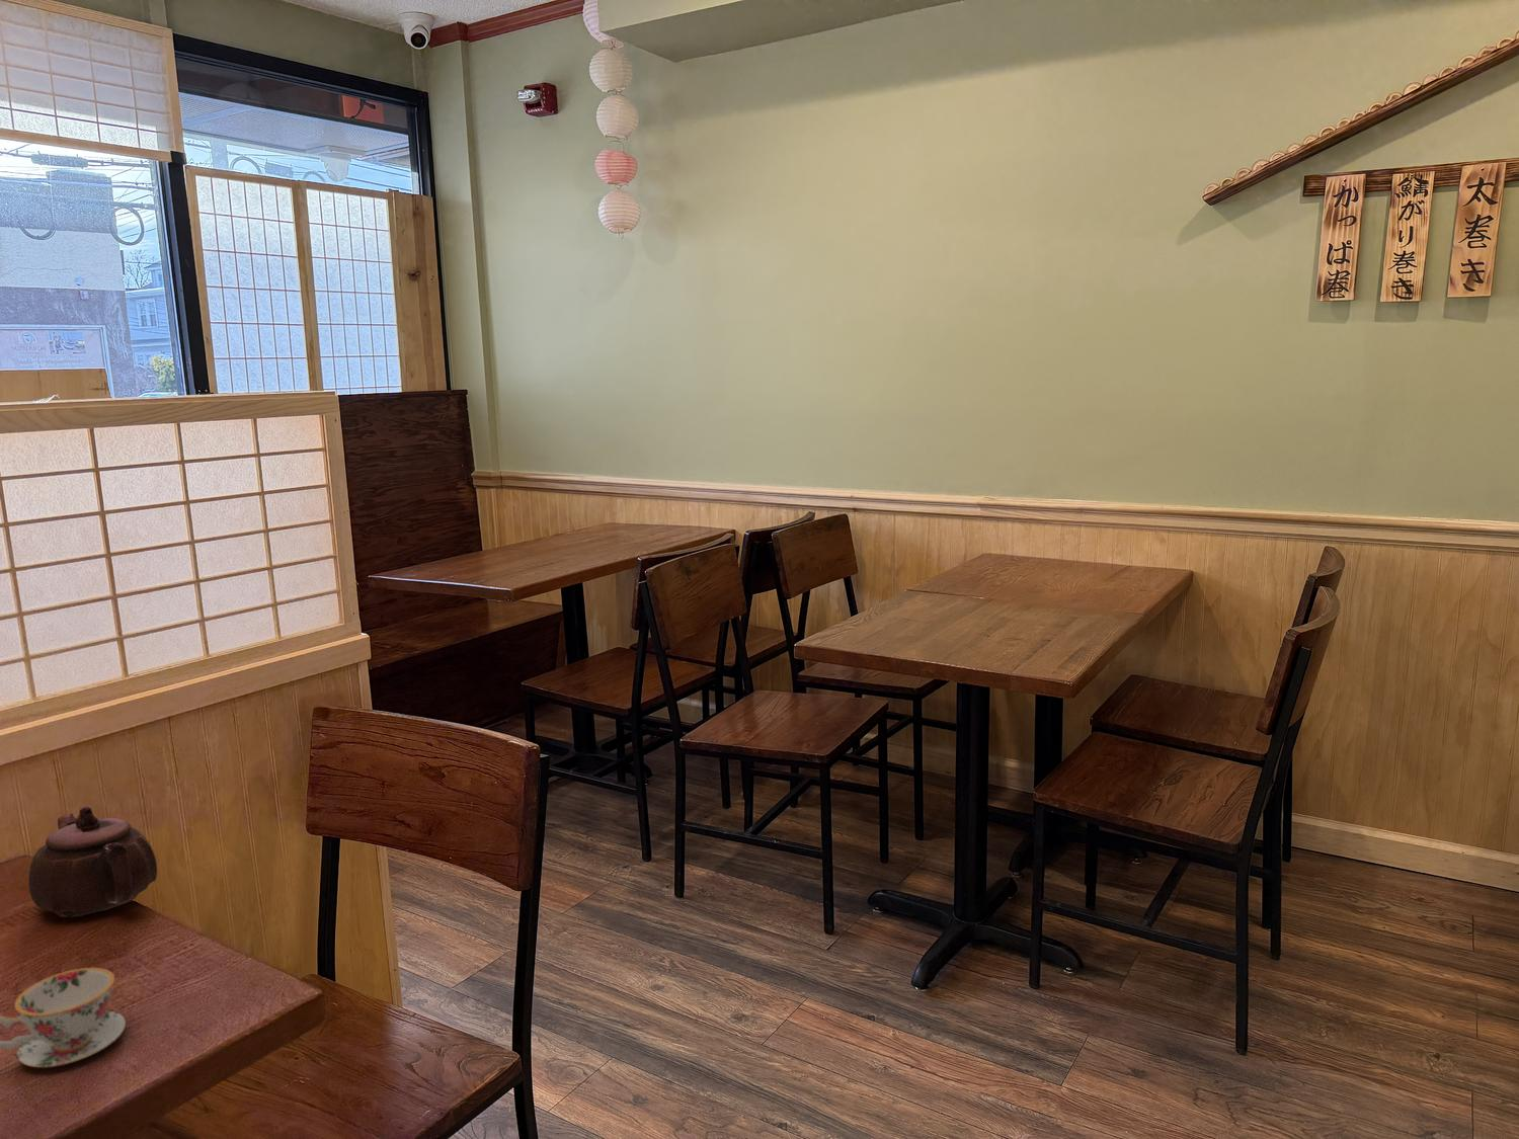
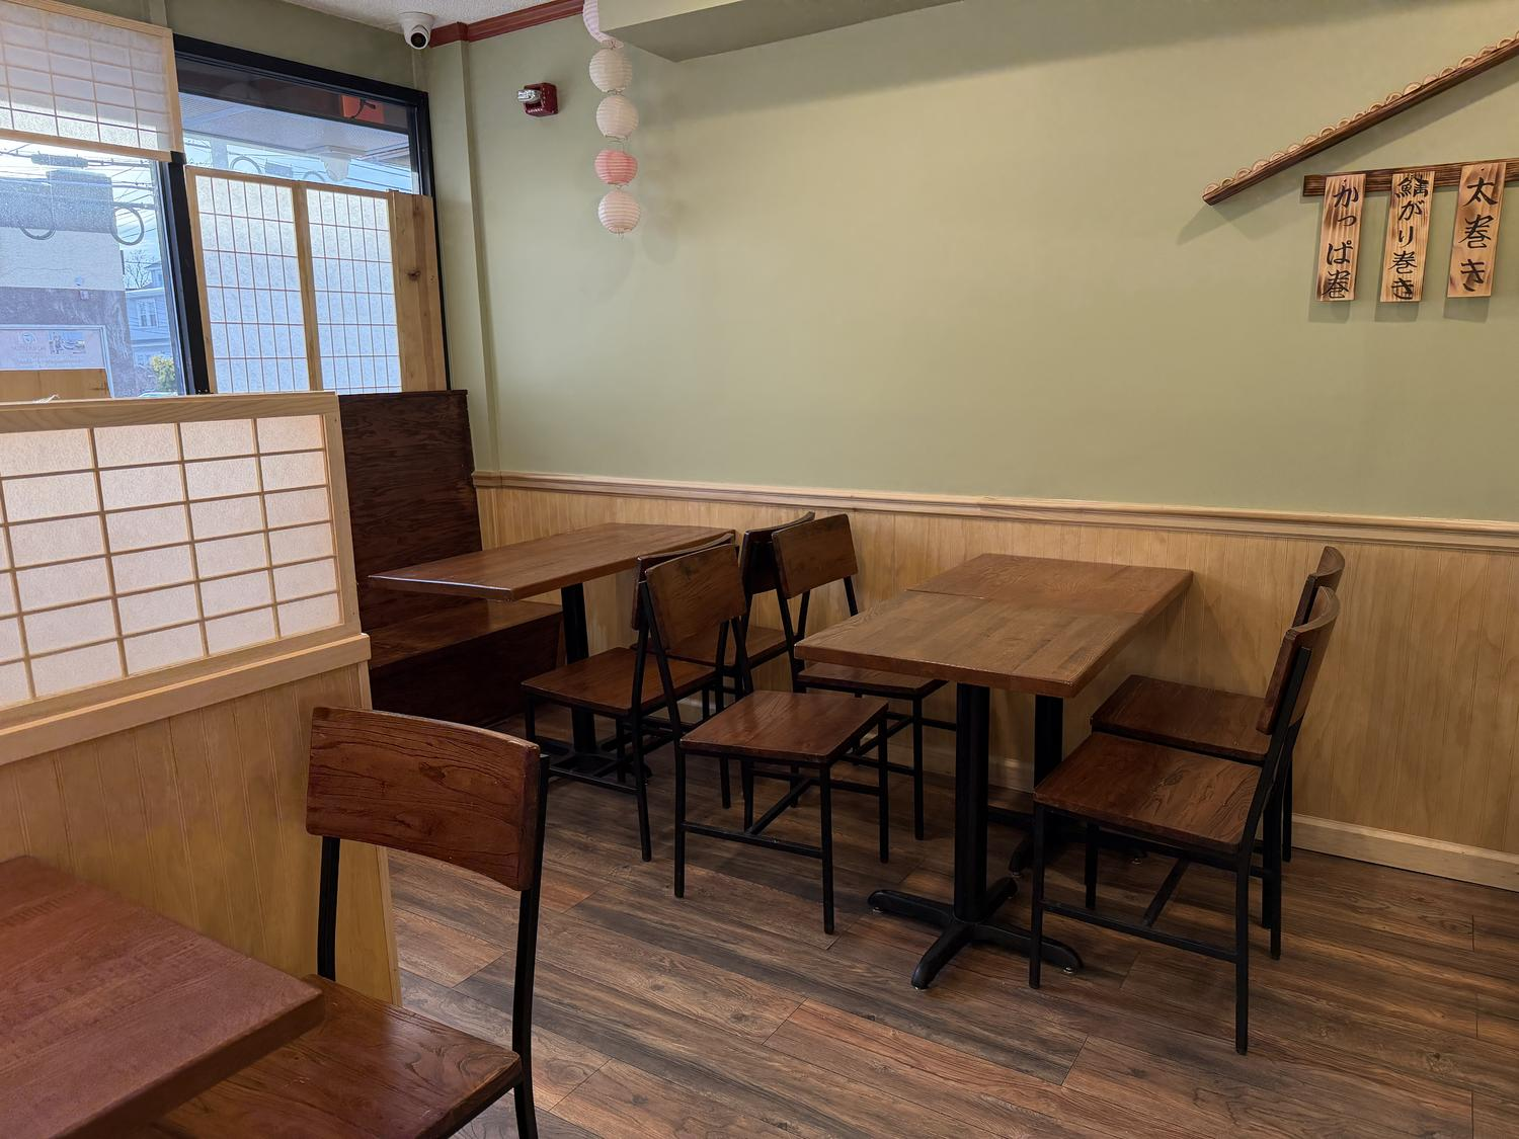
- teacup [0,967,127,1068]
- teapot [29,806,158,919]
